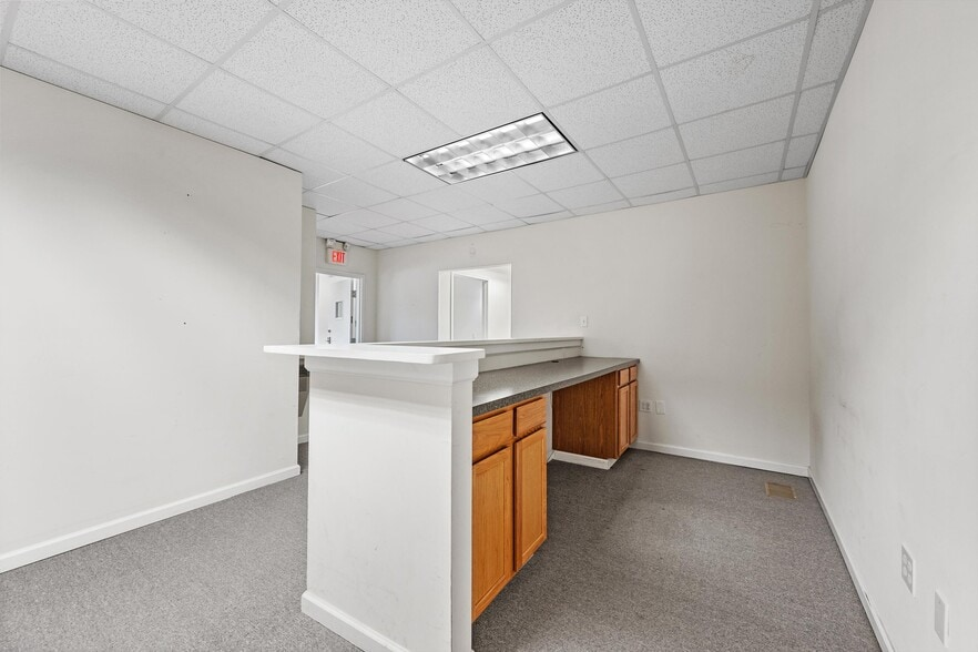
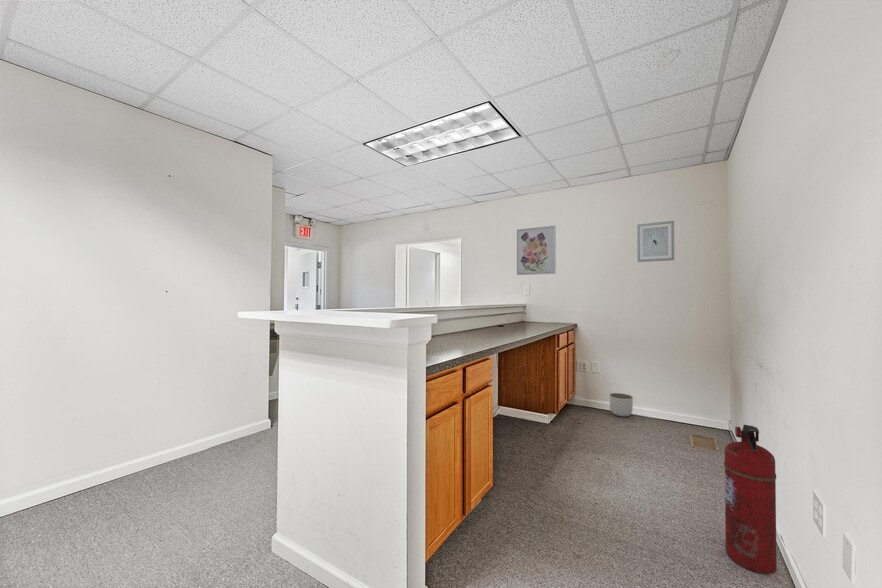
+ fire extinguisher [723,424,778,575]
+ wall art [636,220,675,263]
+ planter [609,392,634,418]
+ wall art [516,224,557,276]
